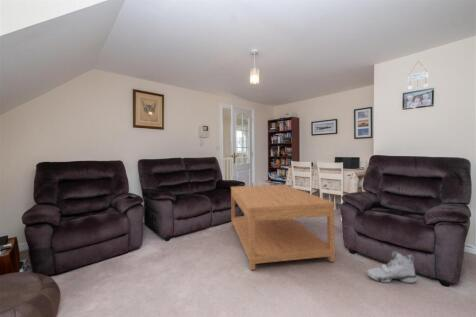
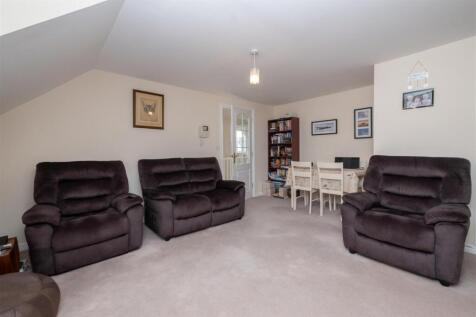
- sneaker [366,250,418,284]
- coffee table [230,184,336,271]
